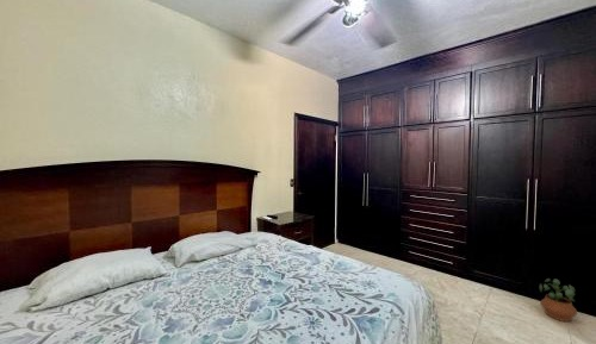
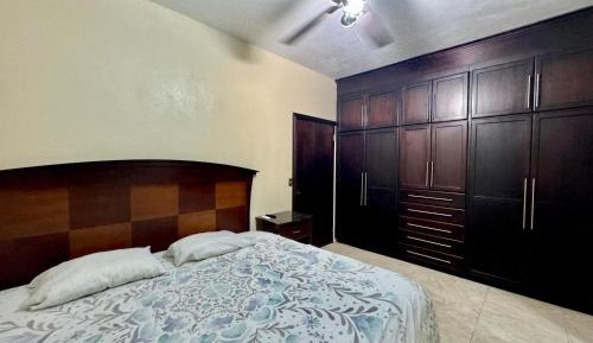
- potted plant [539,277,579,323]
